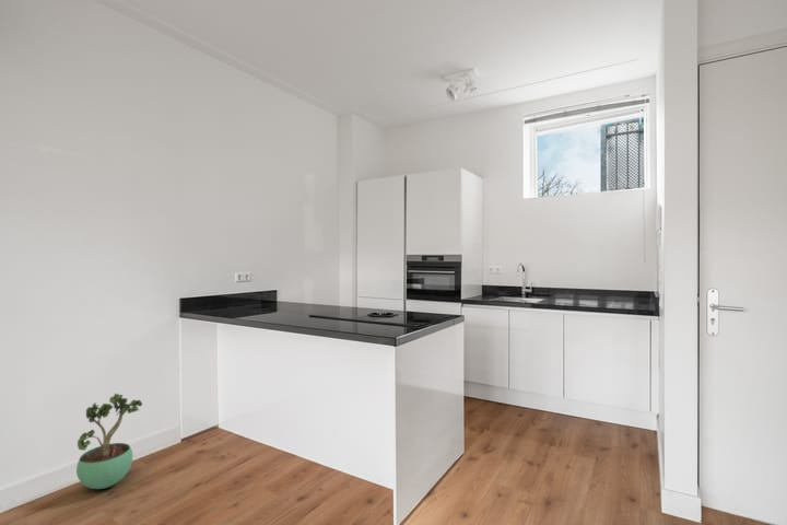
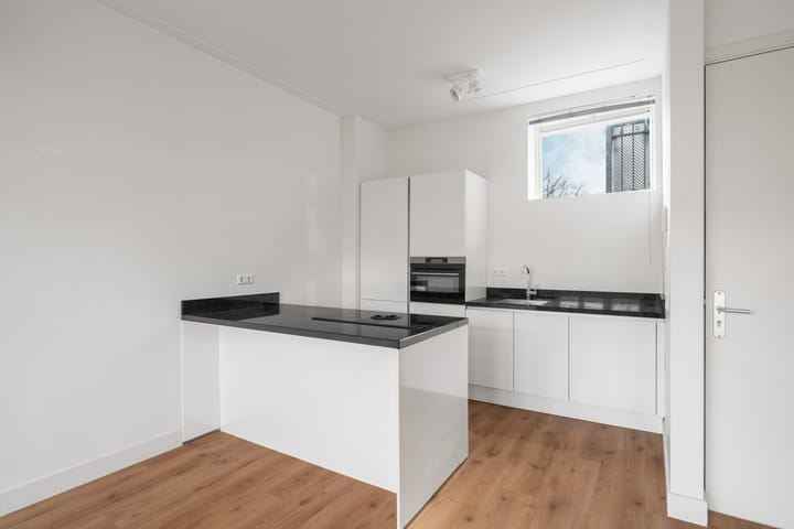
- potted plant [75,393,143,490]
